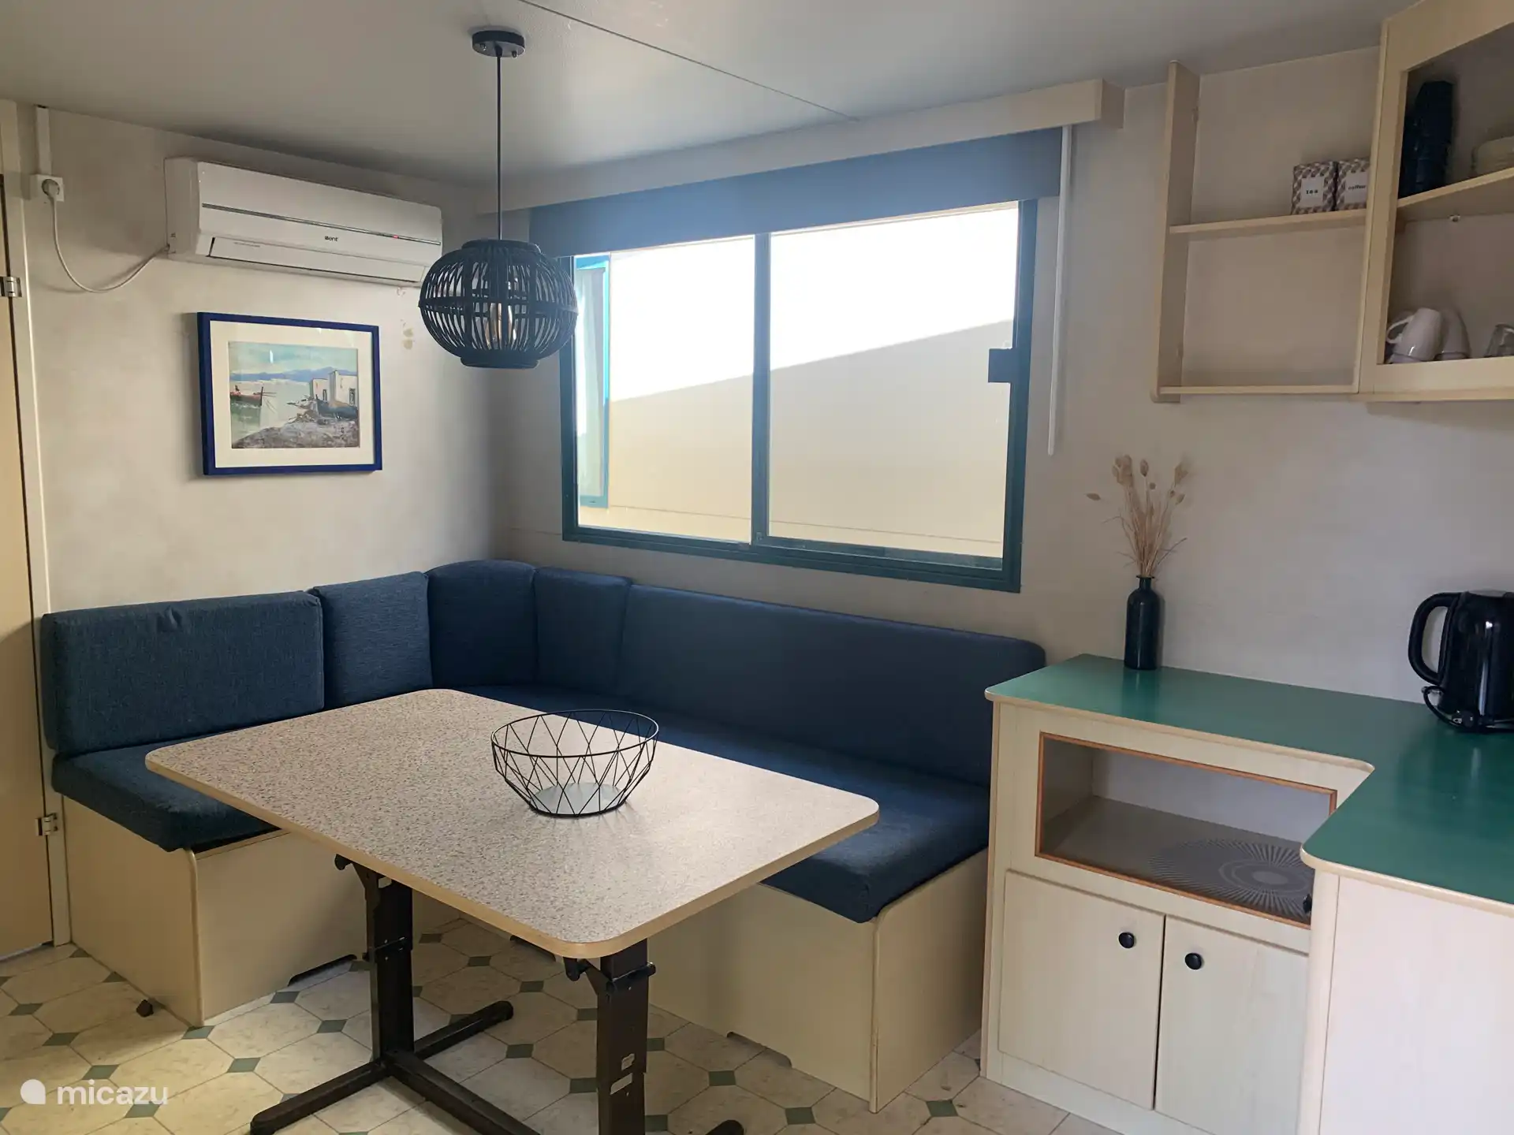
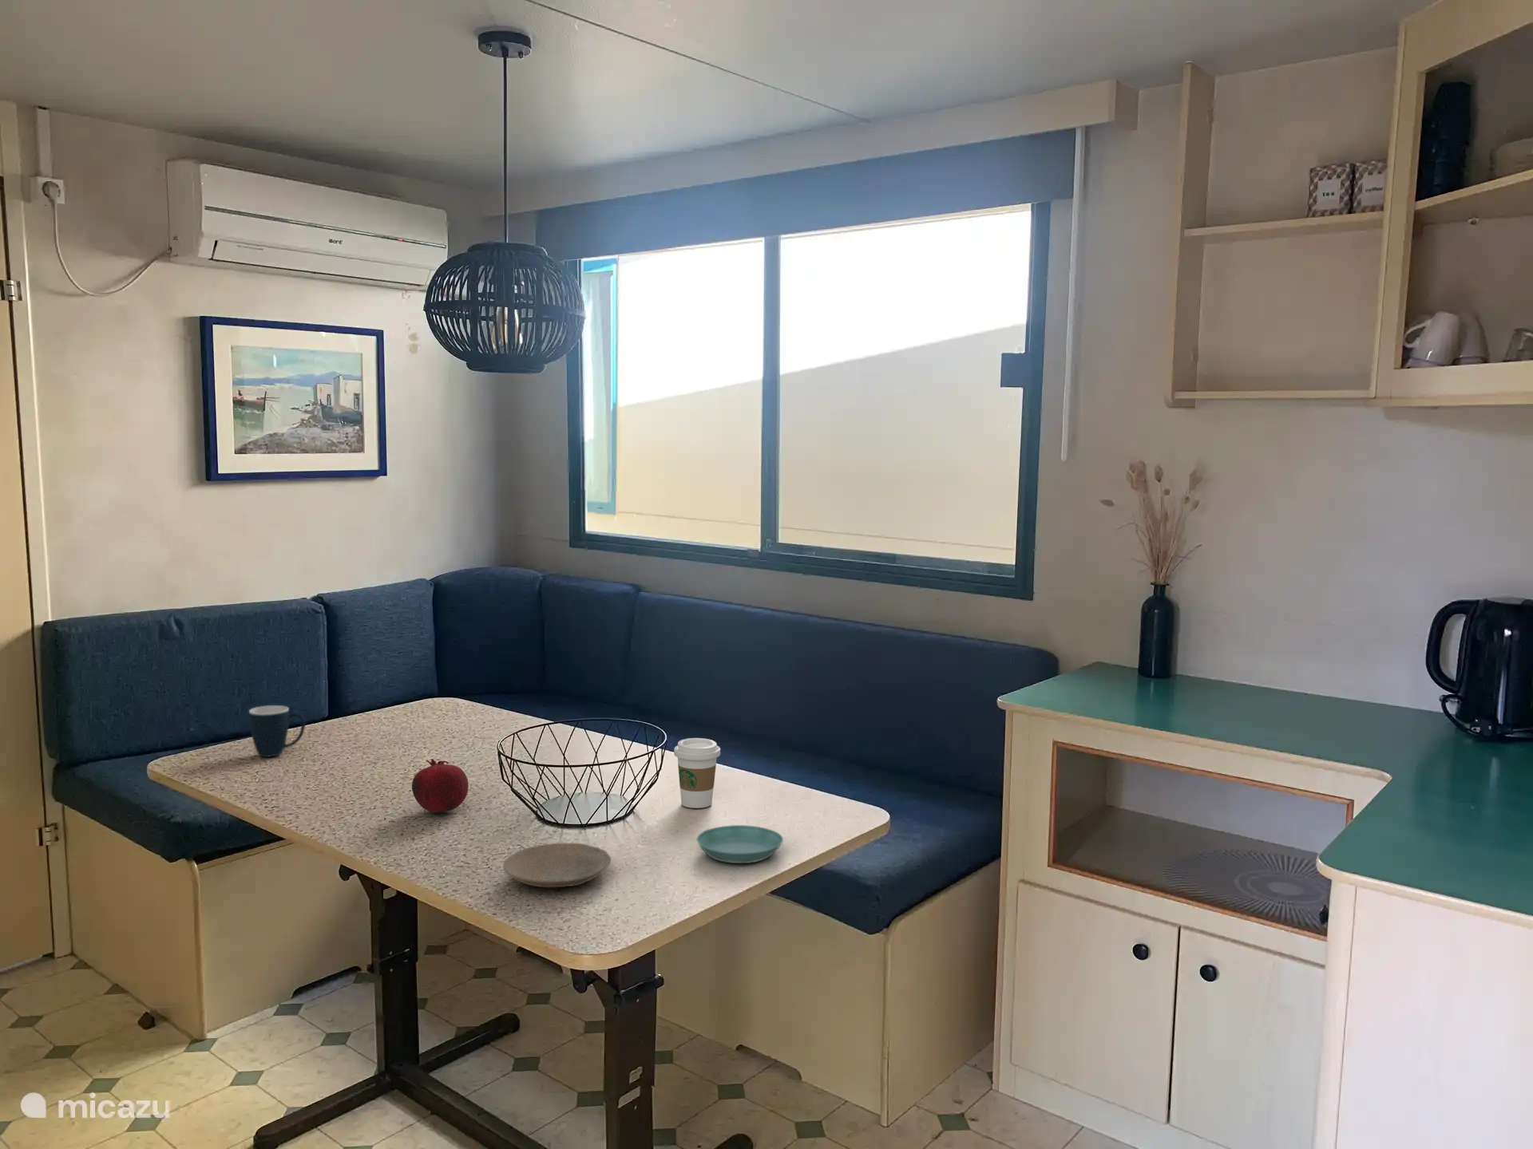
+ coffee cup [674,737,721,809]
+ saucer [695,824,785,864]
+ plate [502,842,612,888]
+ fruit [412,758,470,813]
+ mug [249,705,305,758]
